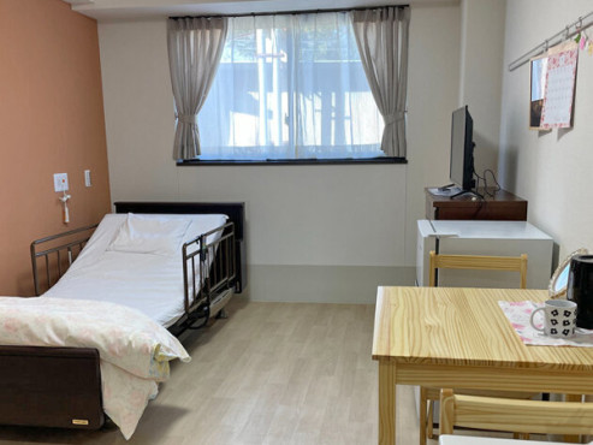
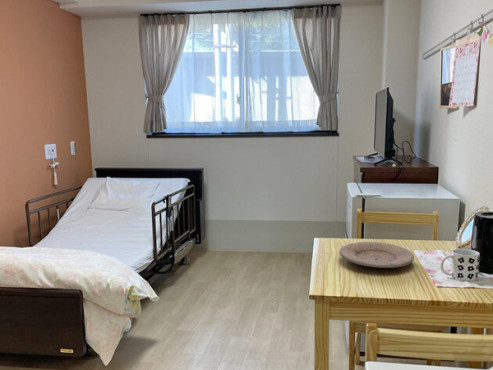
+ plate [338,241,415,269]
